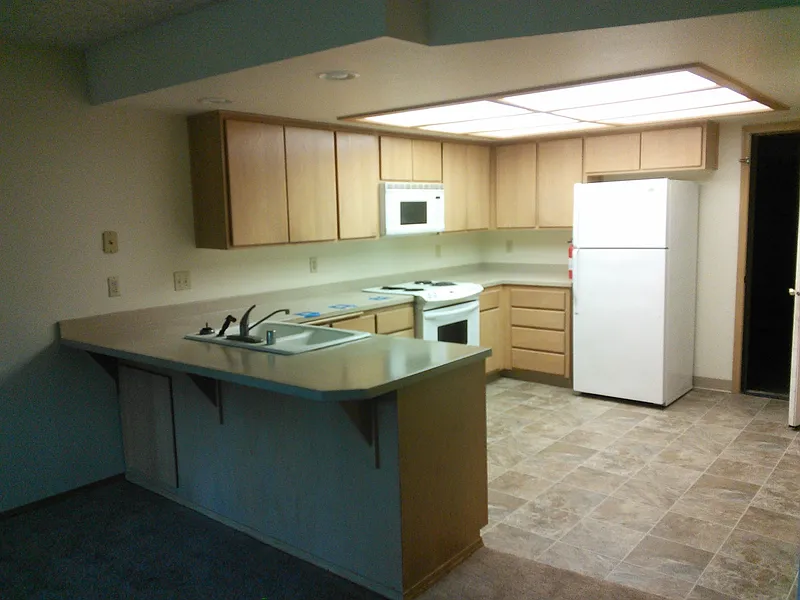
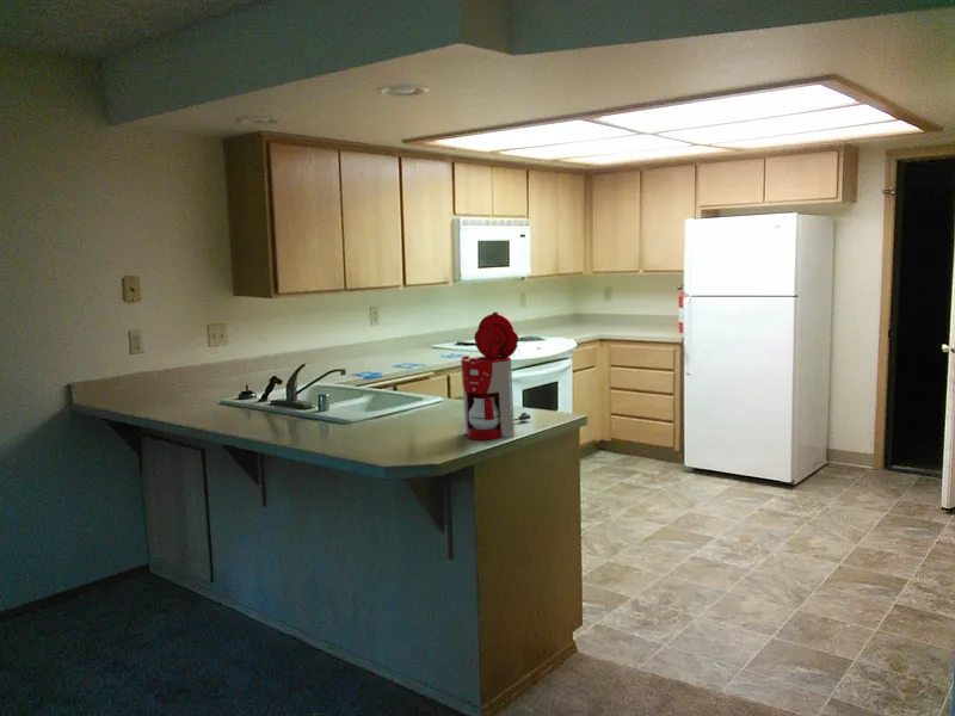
+ coffee maker [460,311,531,442]
